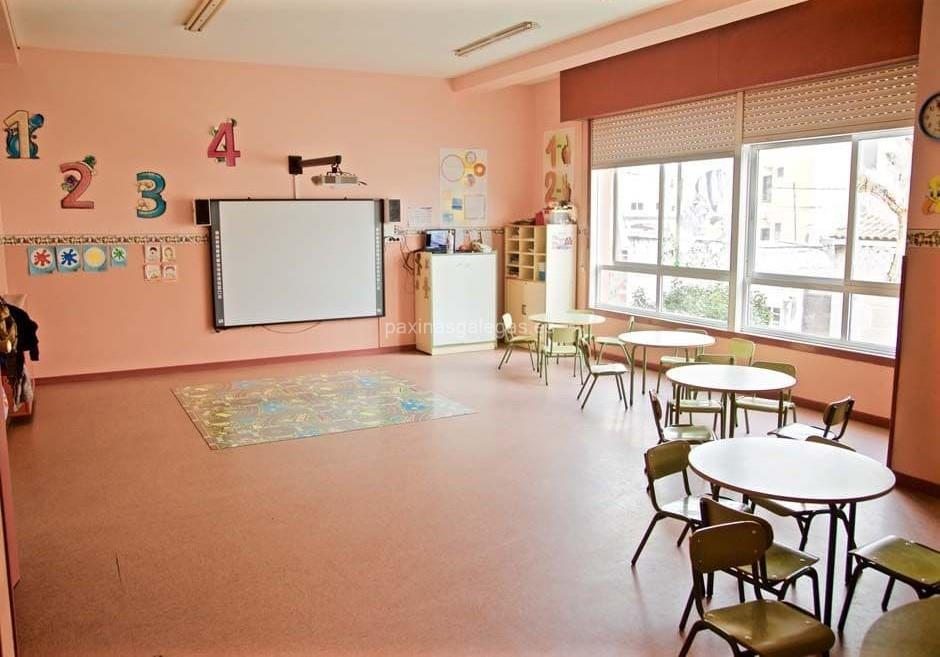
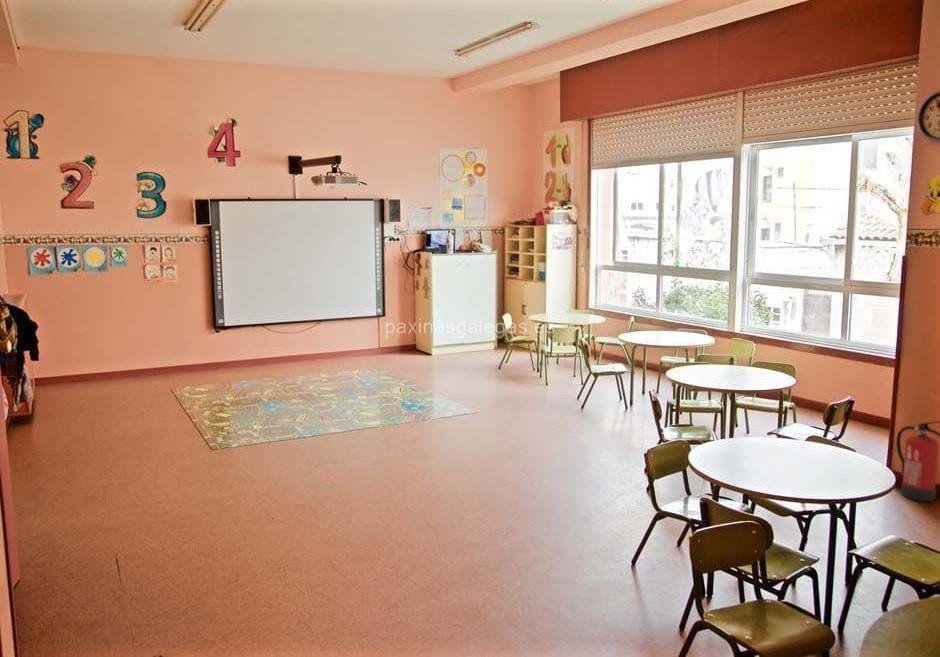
+ fire extinguisher [895,420,940,502]
